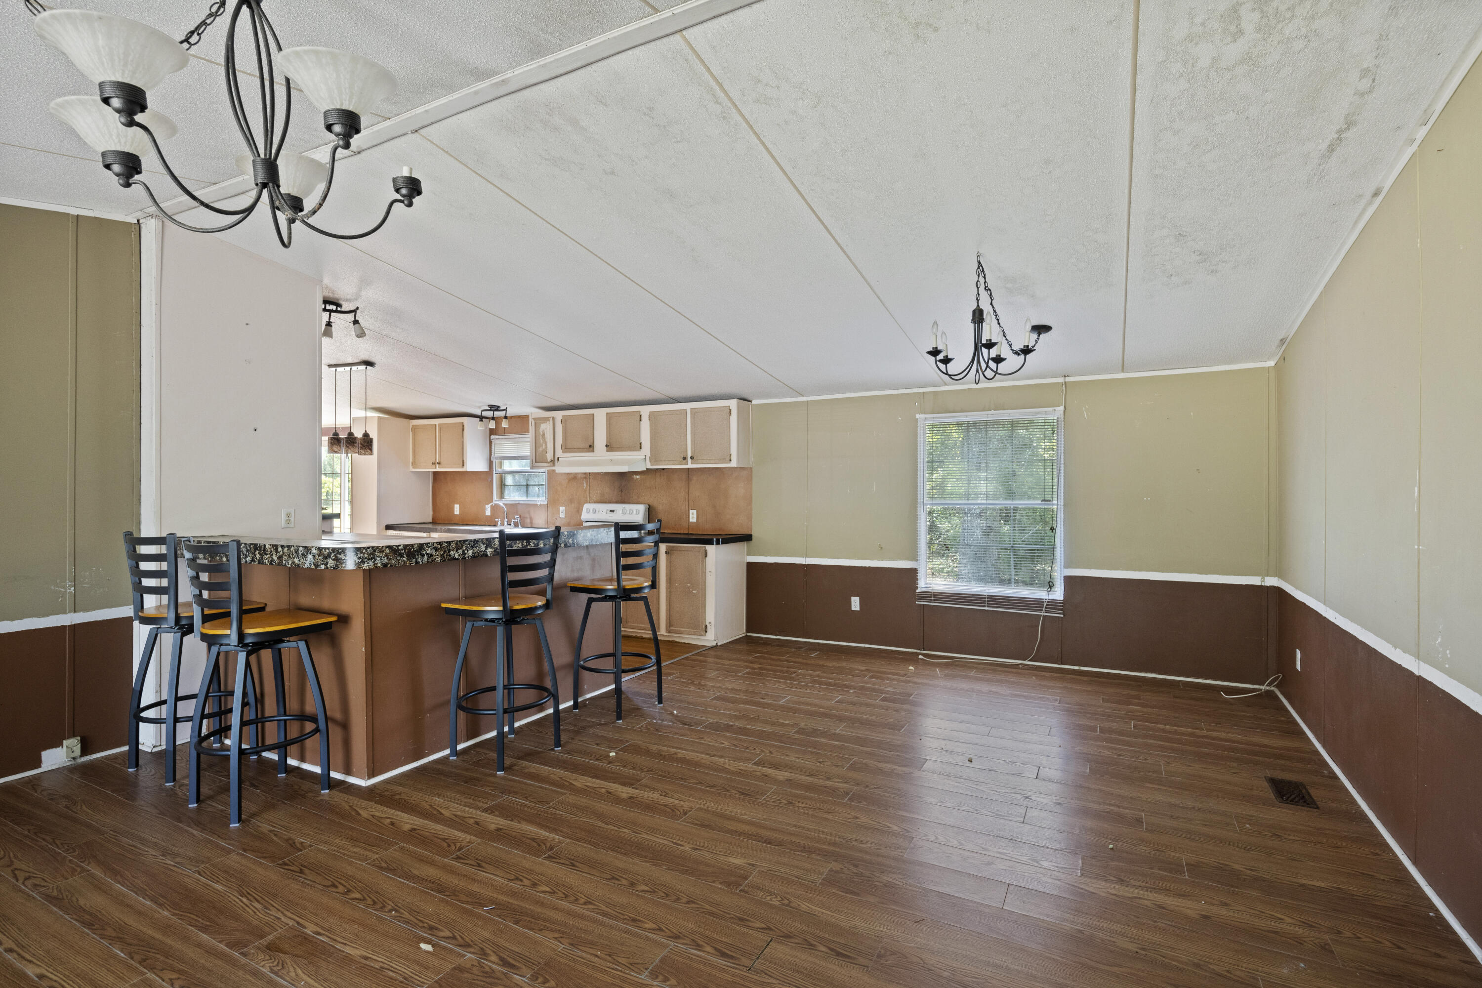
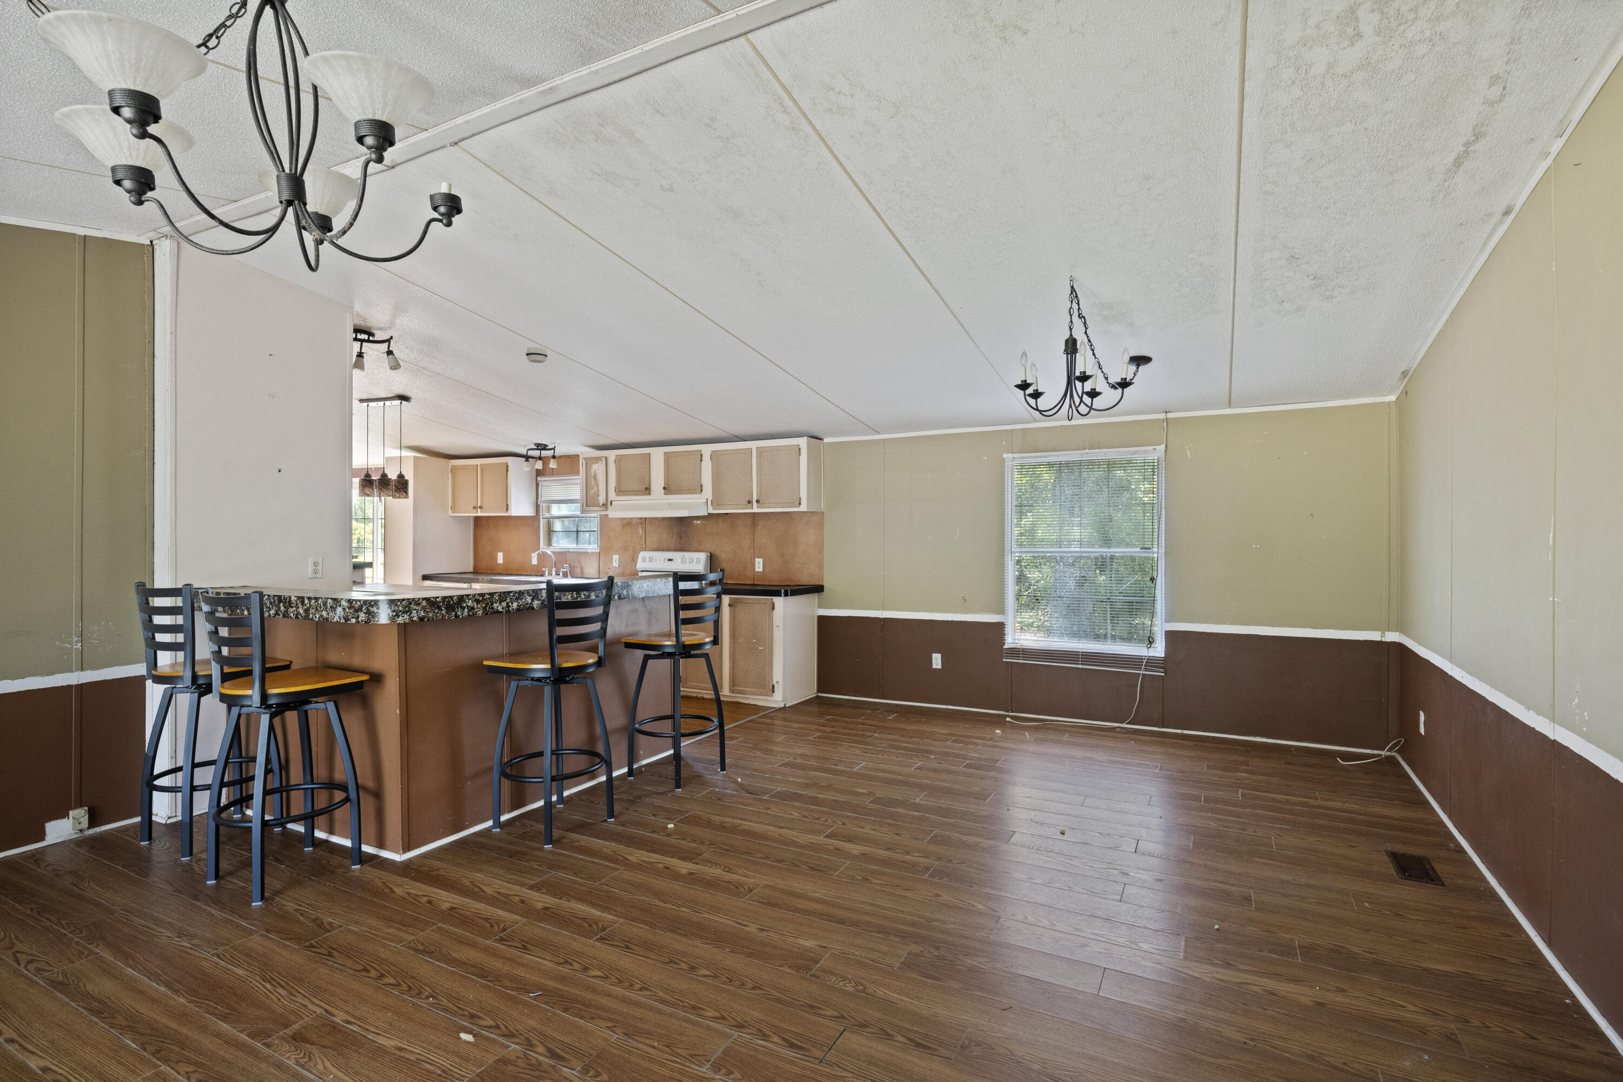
+ smoke detector [525,347,548,363]
